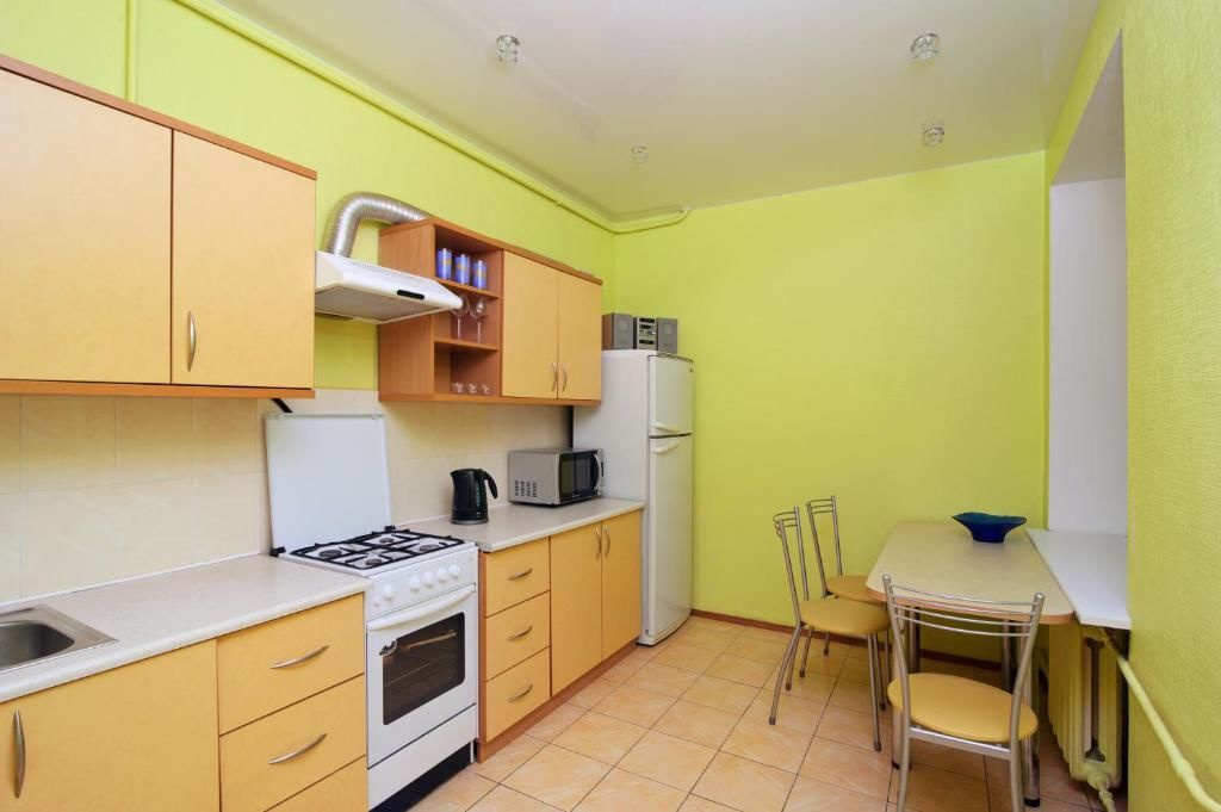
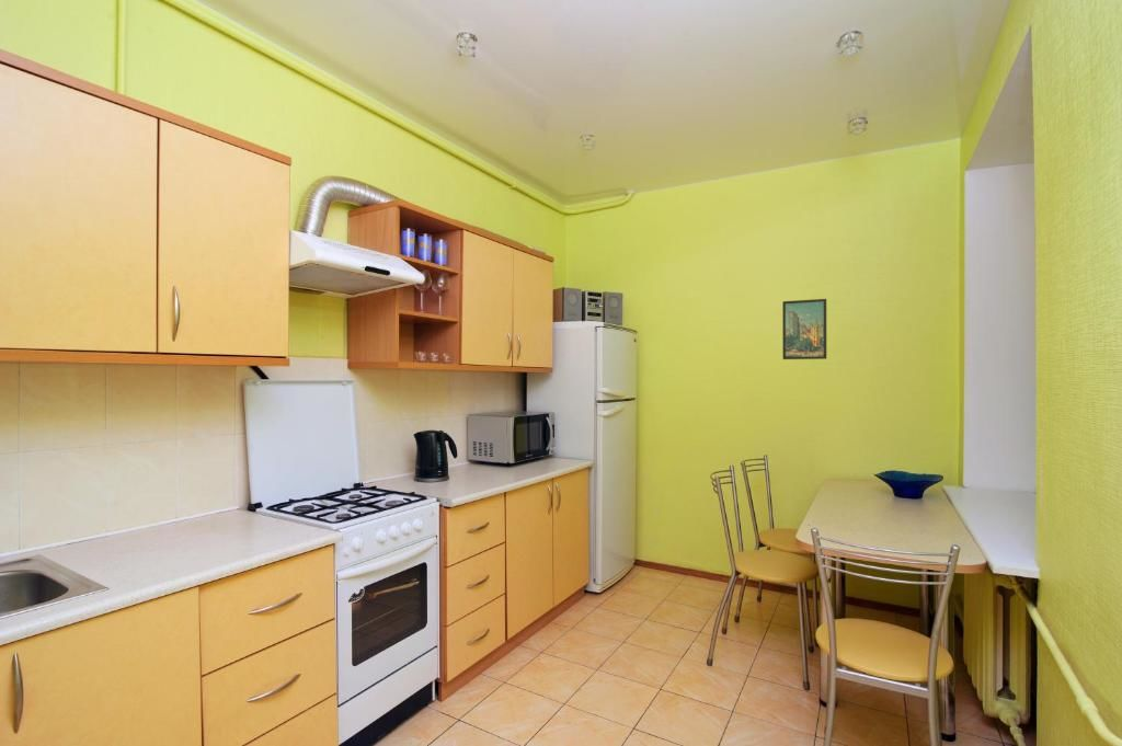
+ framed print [781,298,827,360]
